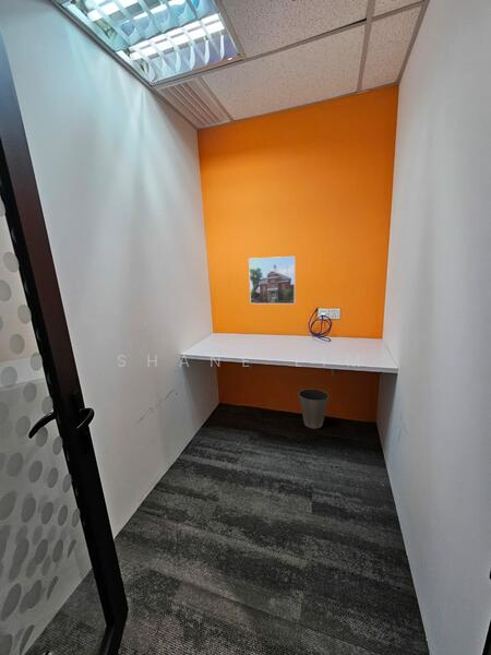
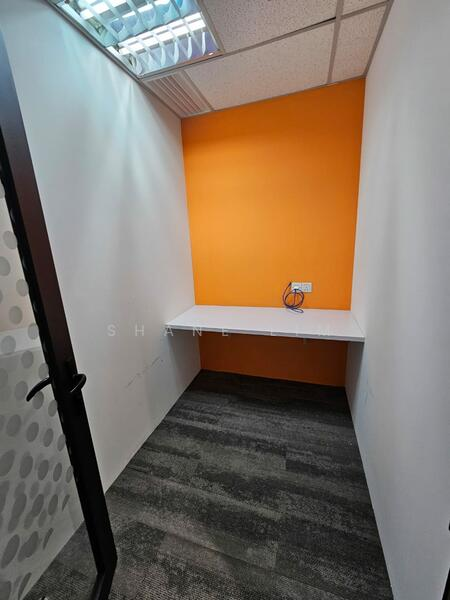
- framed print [248,255,297,305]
- waste basket [298,388,331,430]
